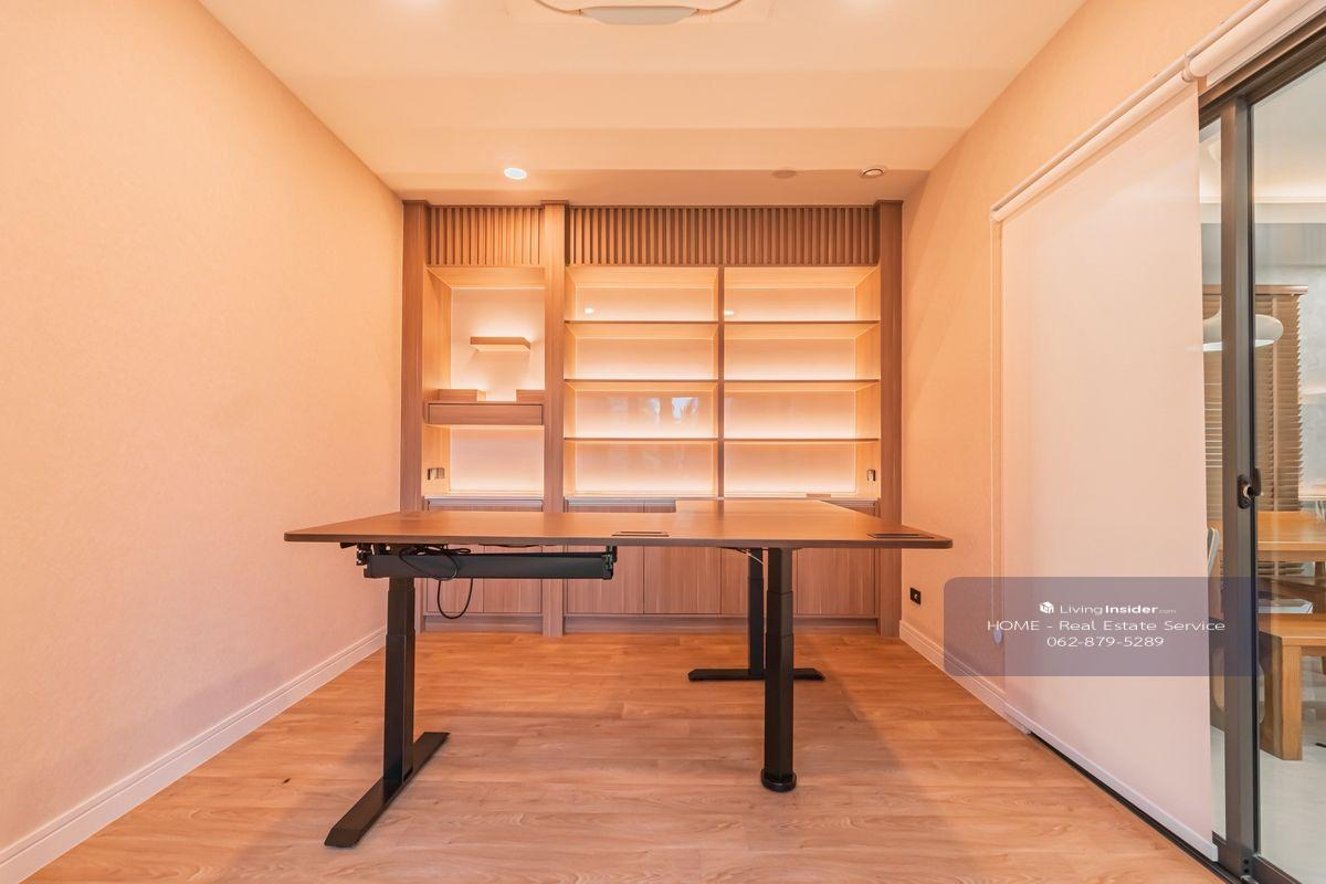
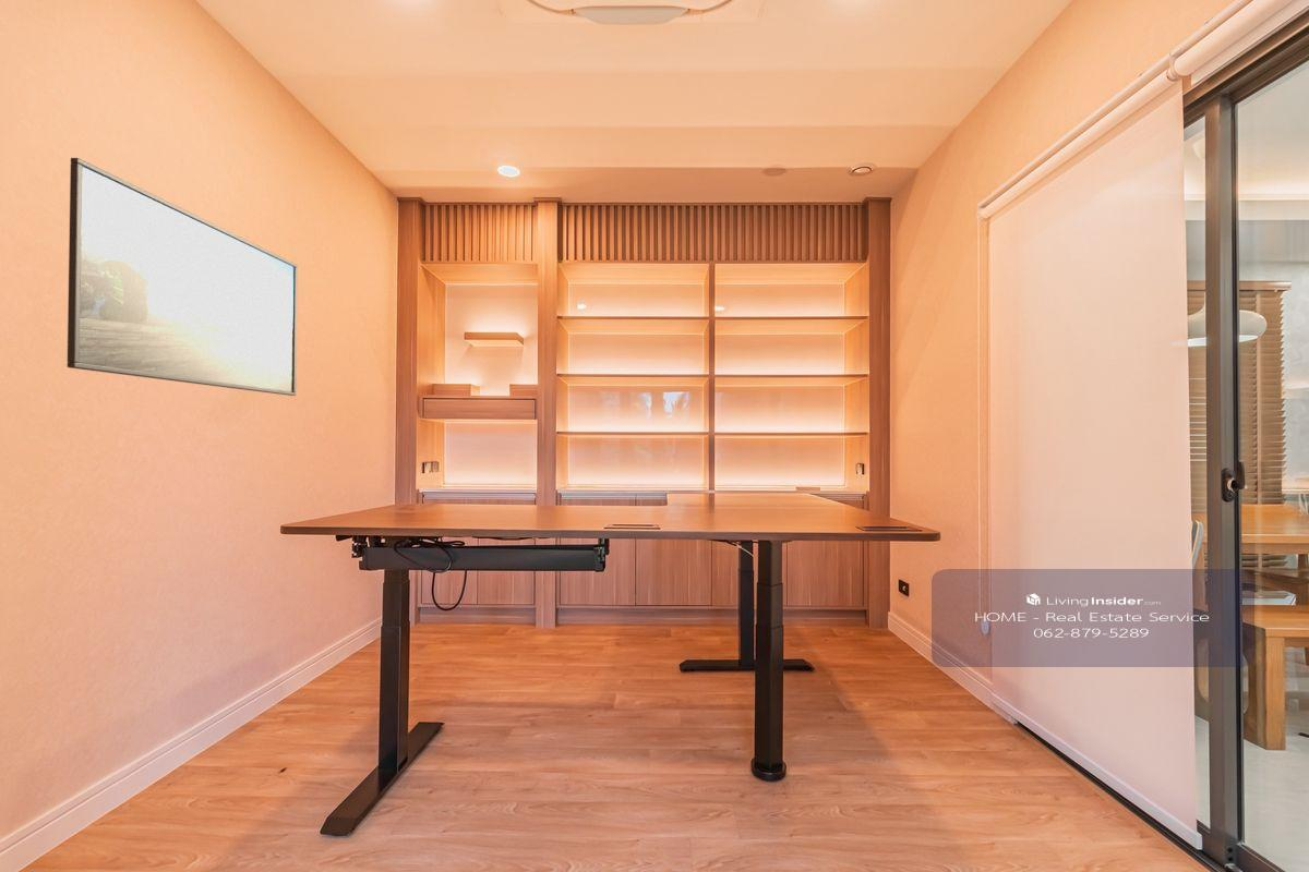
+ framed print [67,157,299,397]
